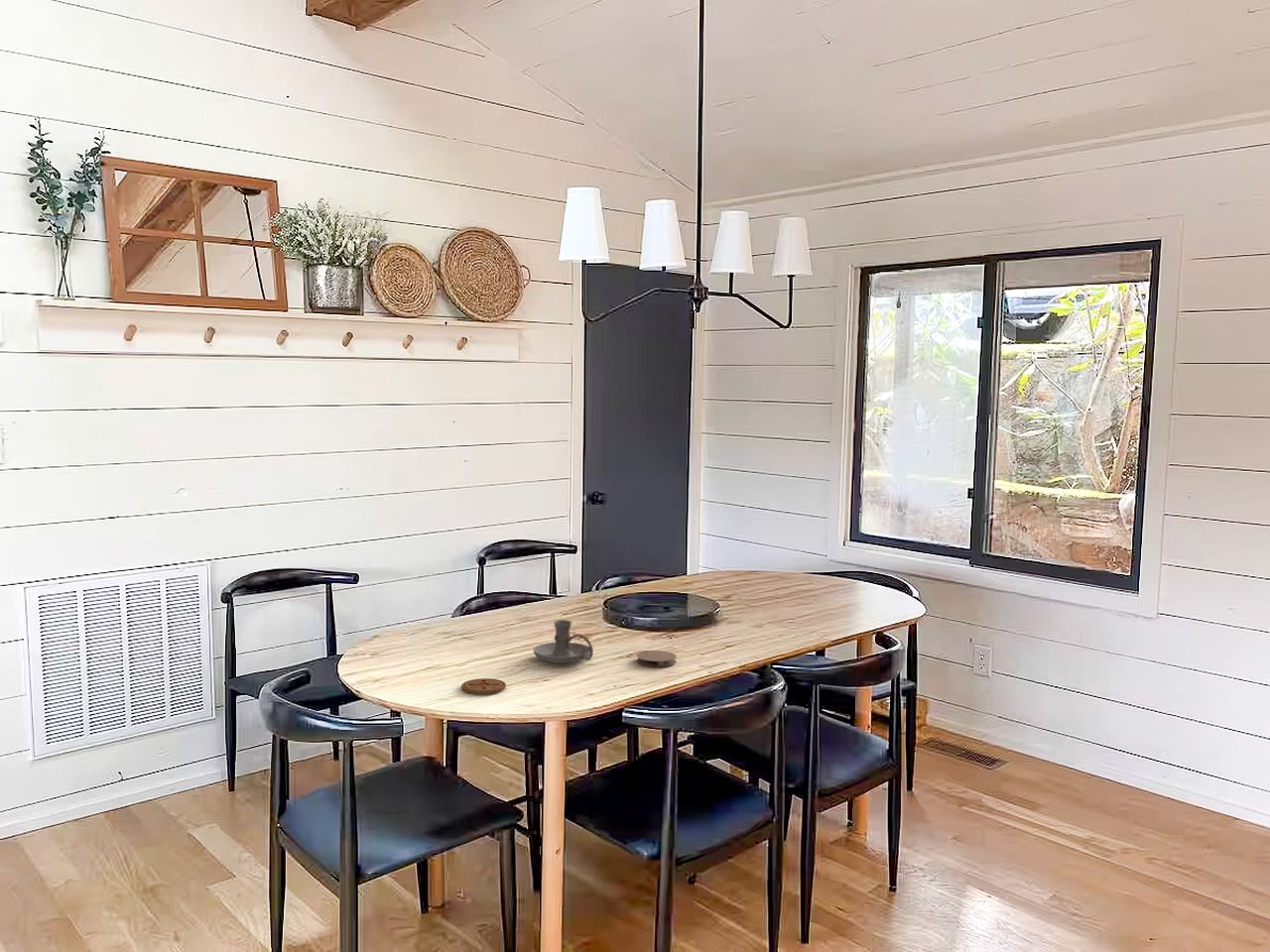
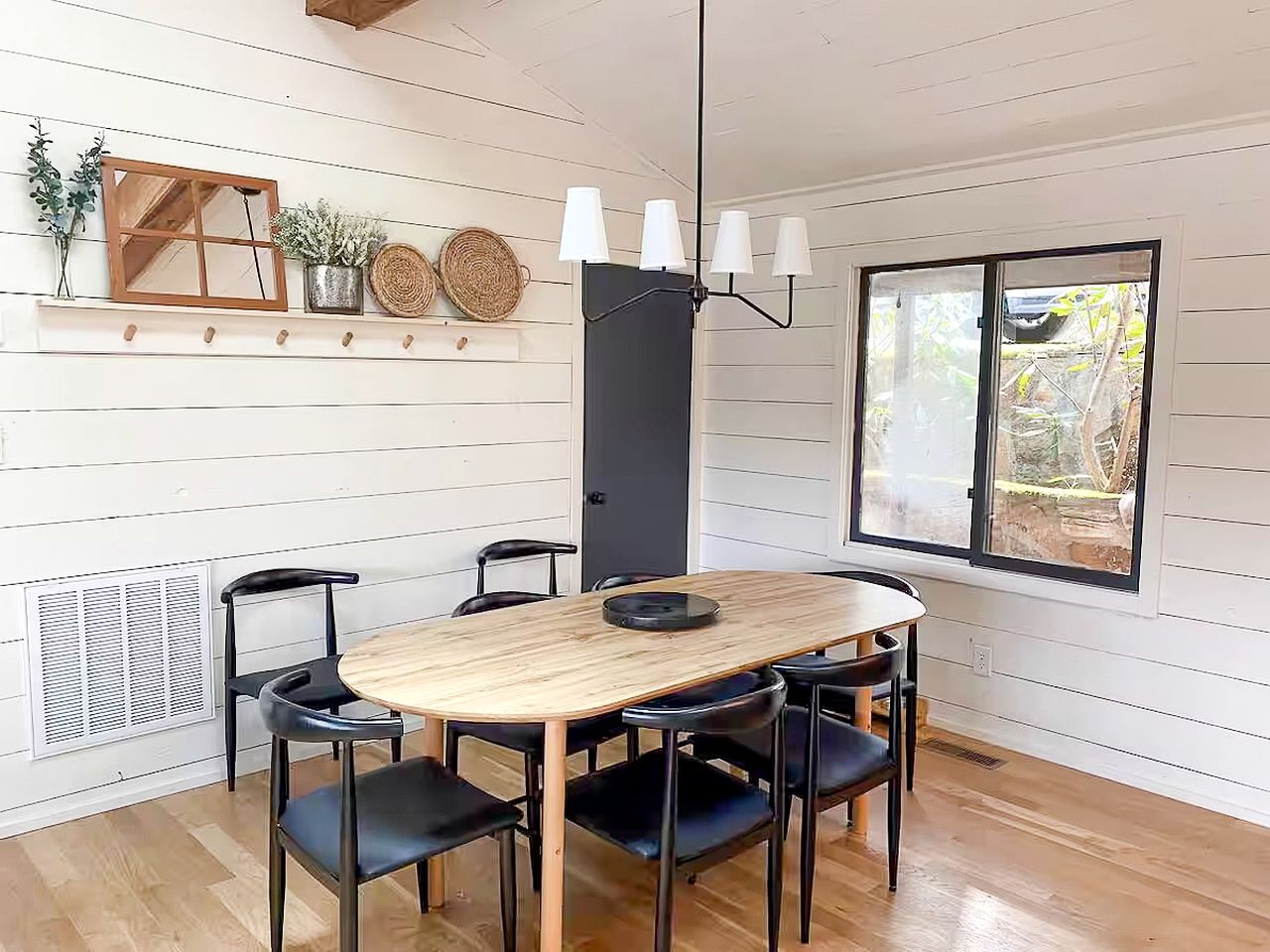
- candle holder [532,619,594,664]
- coaster [460,677,507,695]
- coaster [636,650,678,667]
